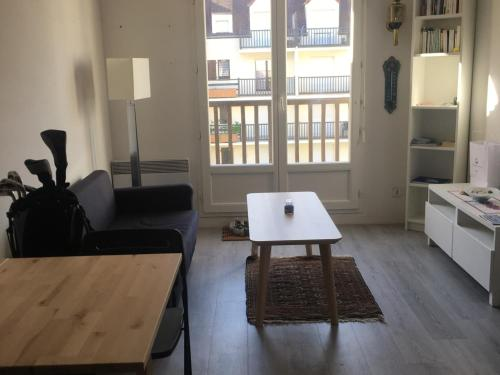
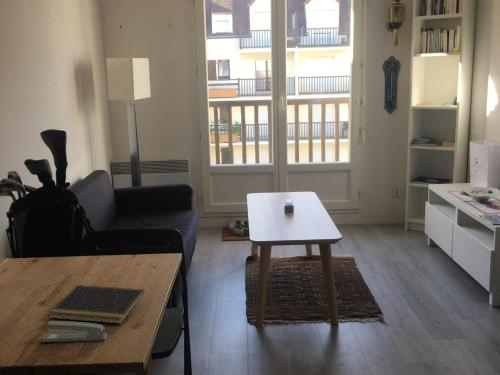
+ stapler [40,320,108,343]
+ notepad [48,284,145,325]
